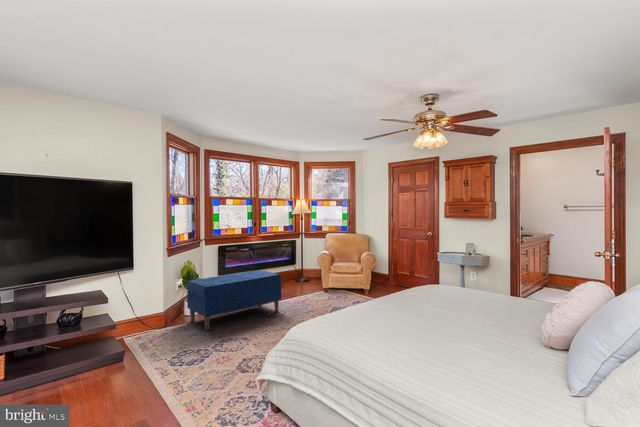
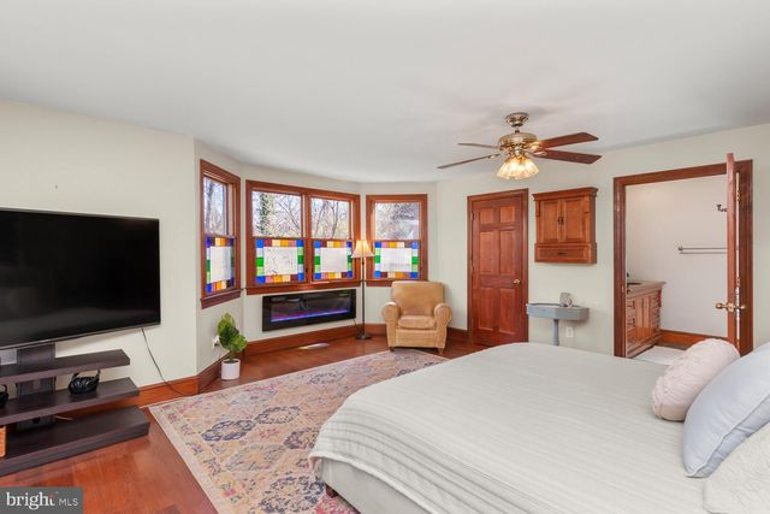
- bench [186,269,282,331]
